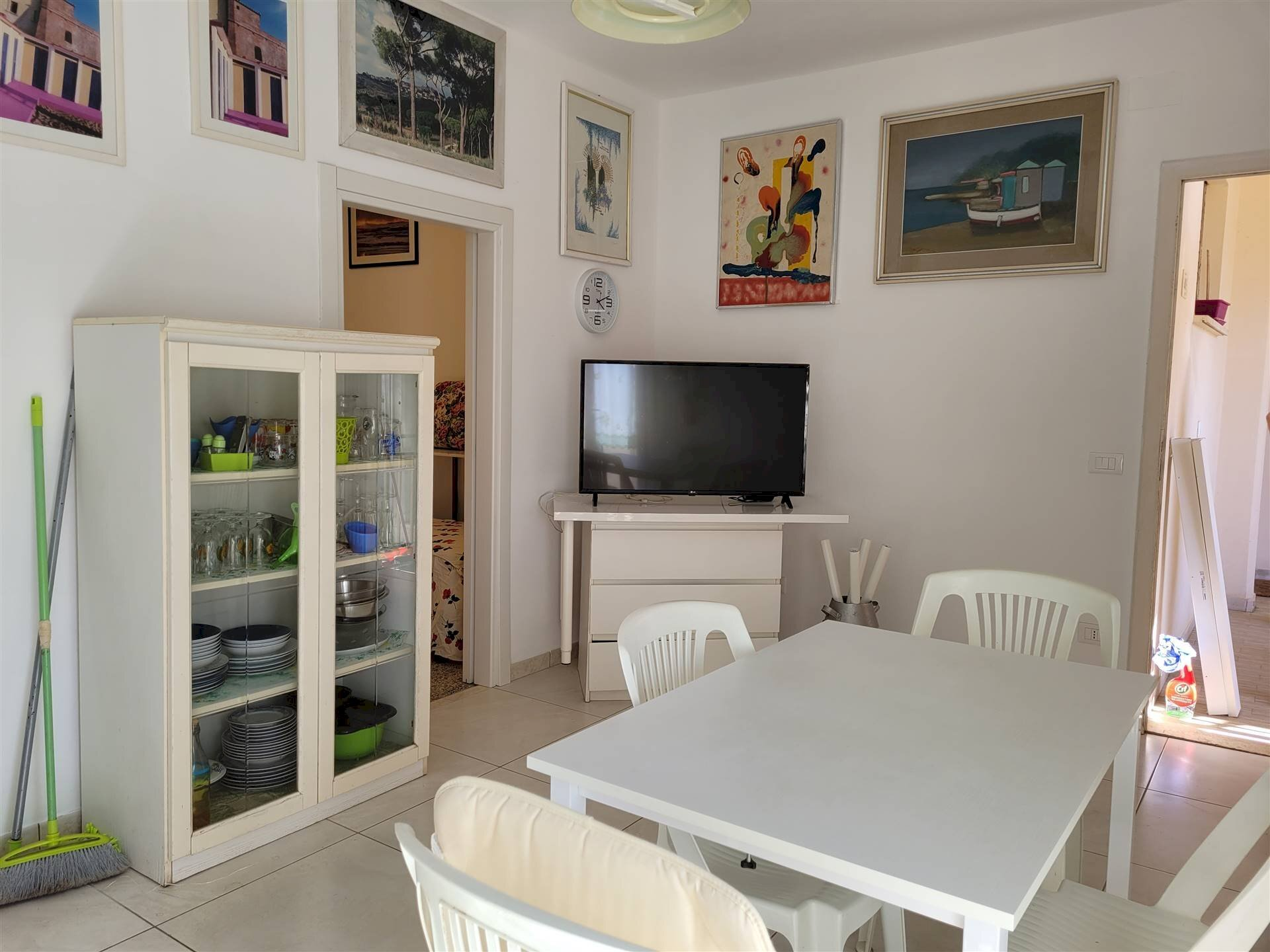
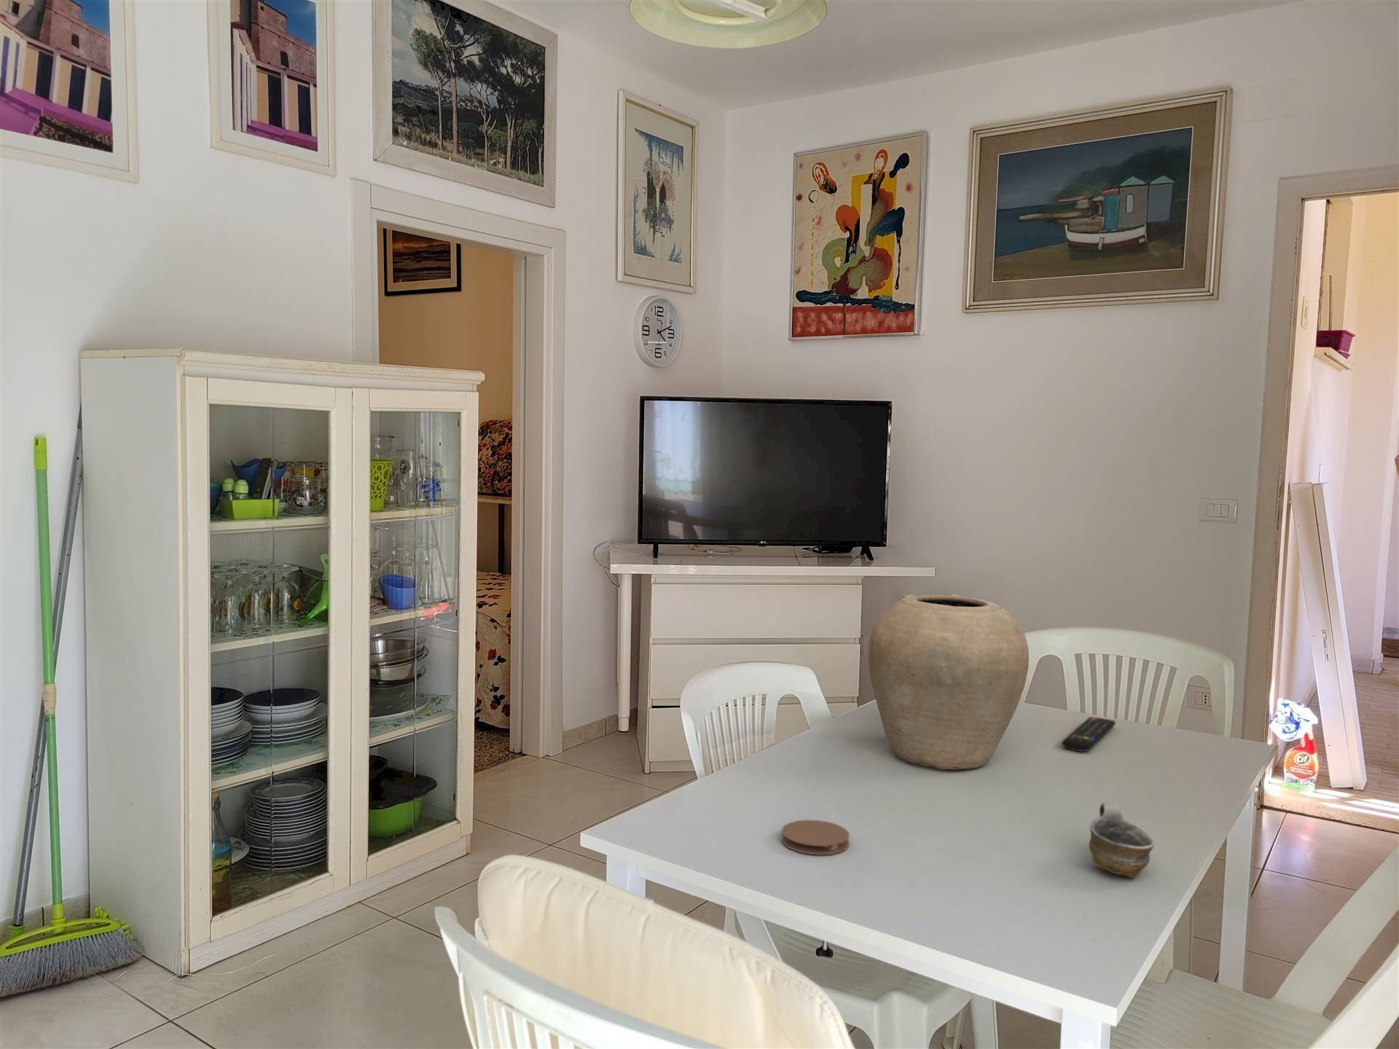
+ coaster [780,820,850,855]
+ remote control [1061,716,1116,753]
+ vase [868,594,1030,770]
+ cup [1088,802,1156,878]
